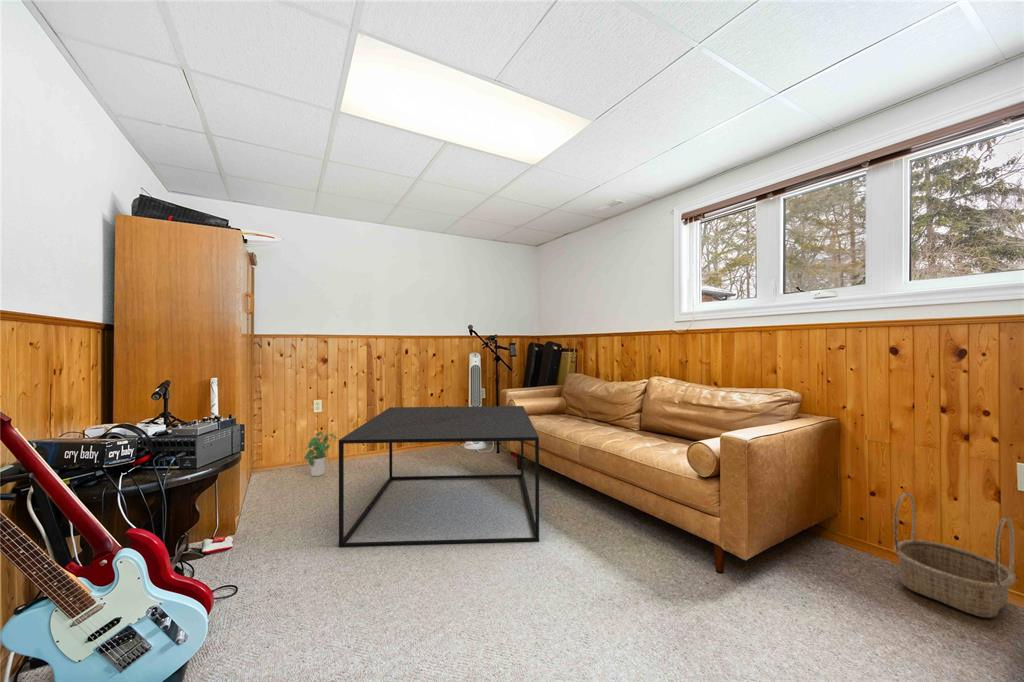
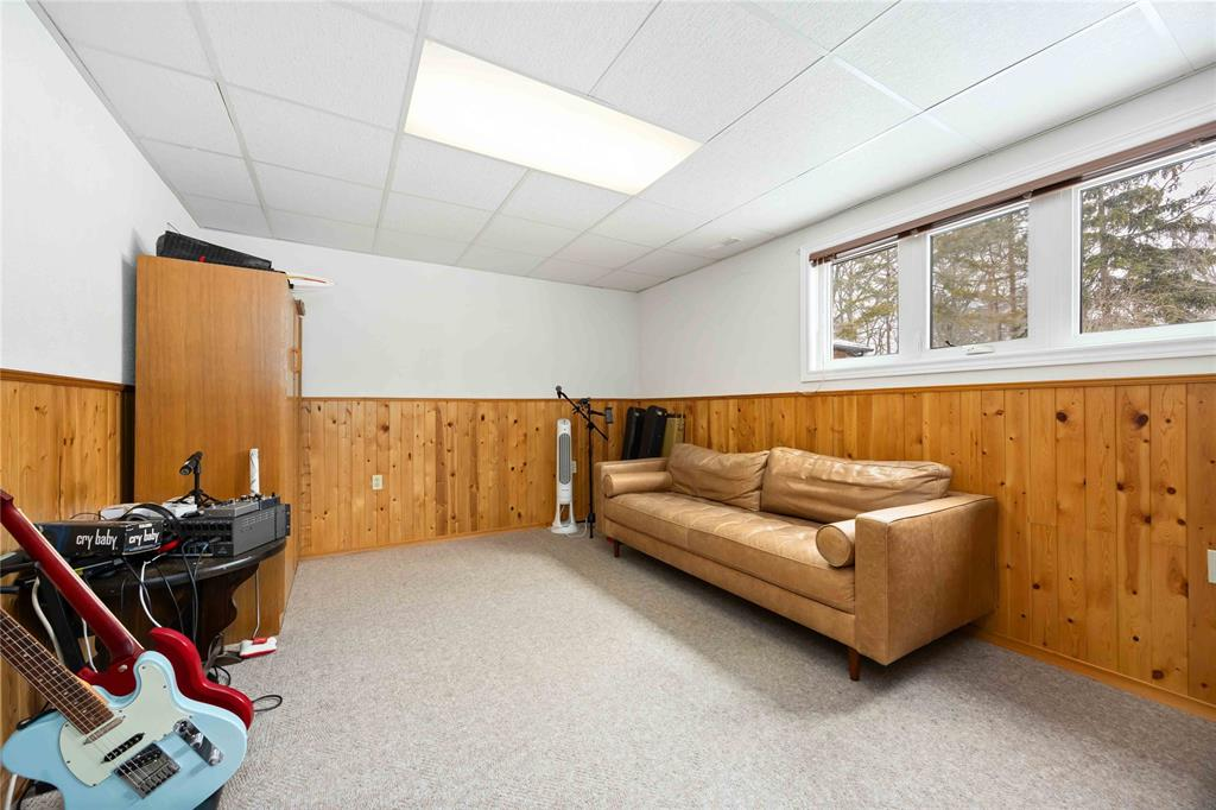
- potted plant [302,430,336,477]
- coffee table [338,405,540,548]
- basket [893,492,1018,619]
